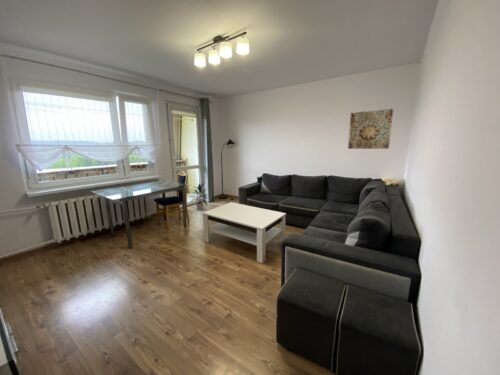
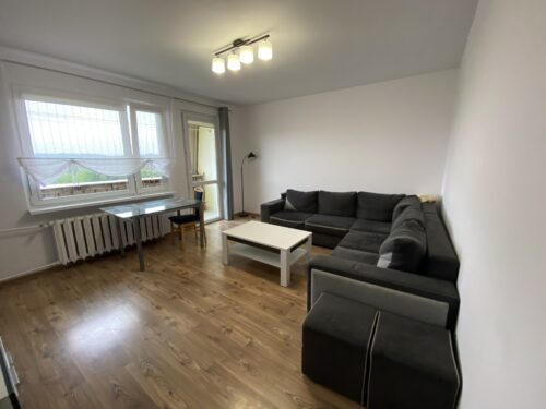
- wall art [347,108,394,150]
- indoor plant [186,182,210,211]
